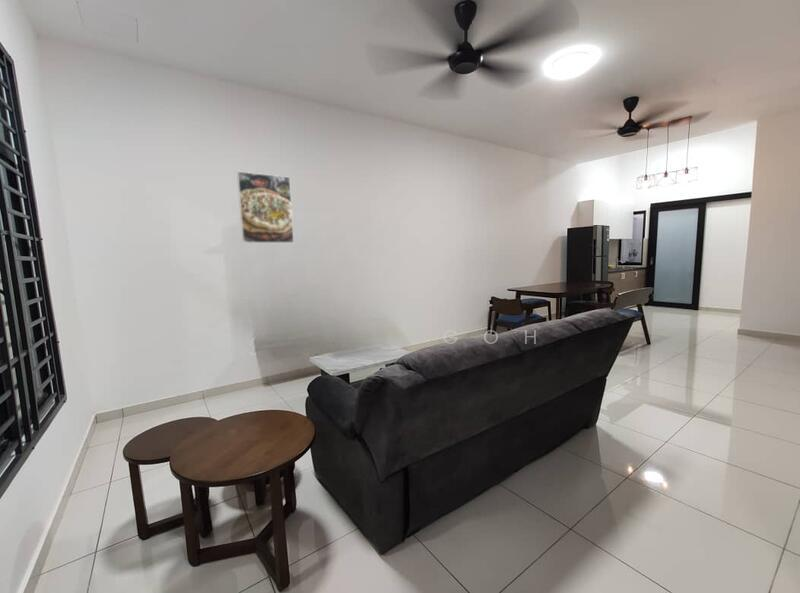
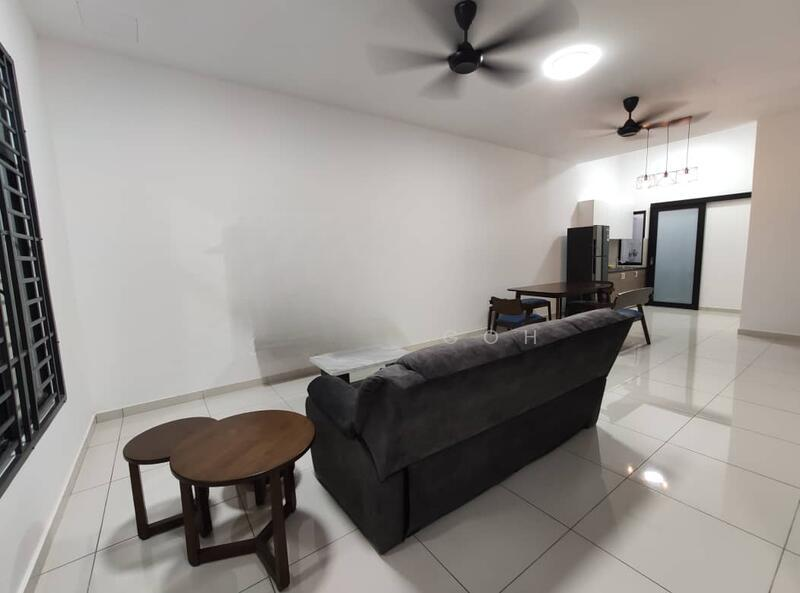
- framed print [236,170,295,244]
